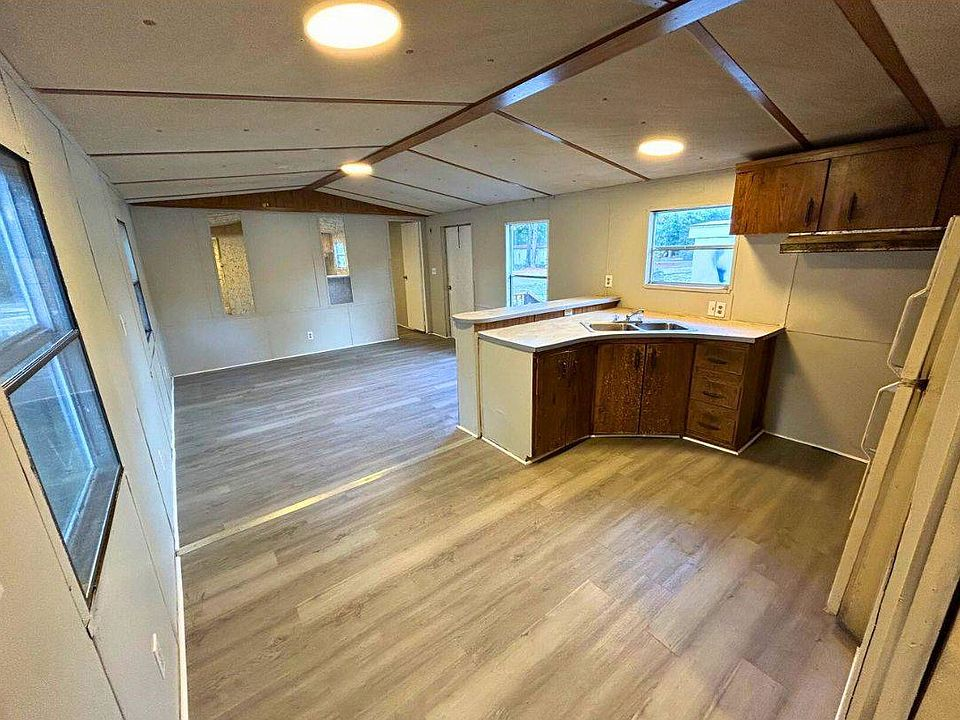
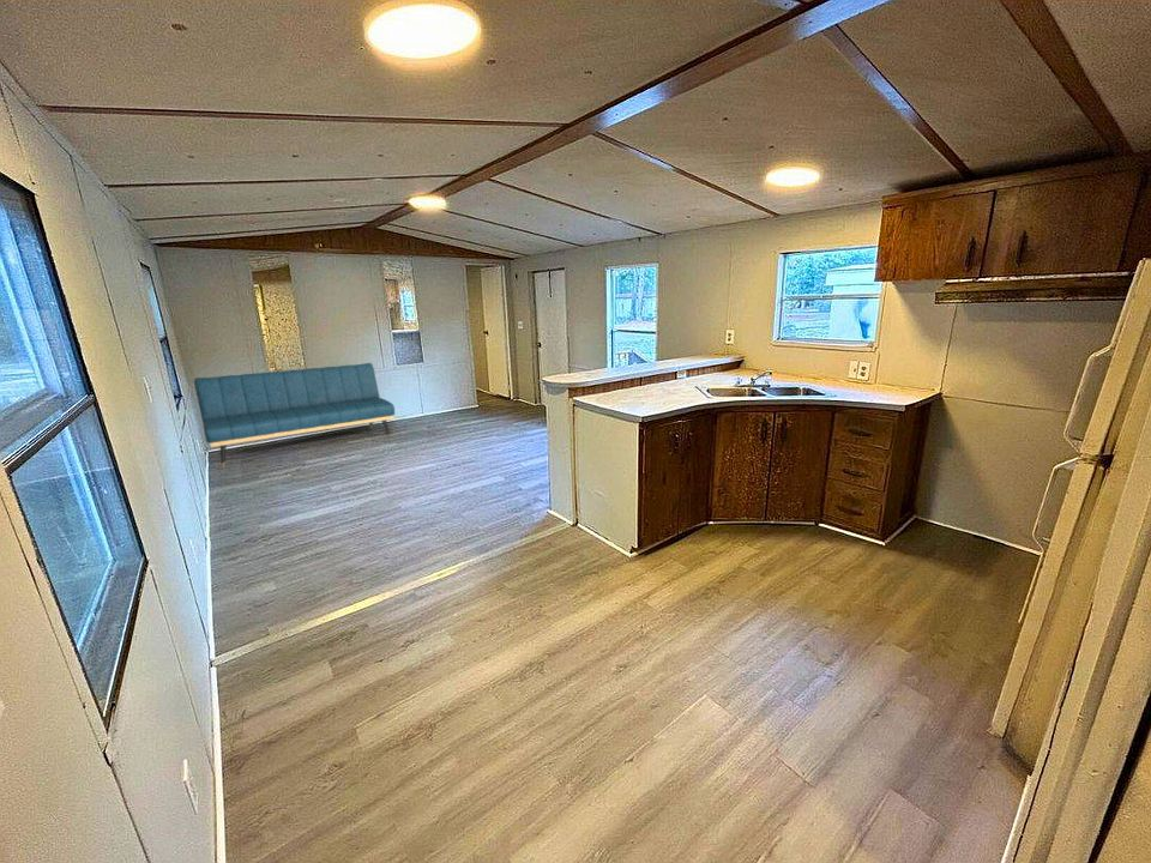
+ sofa [193,362,396,470]
